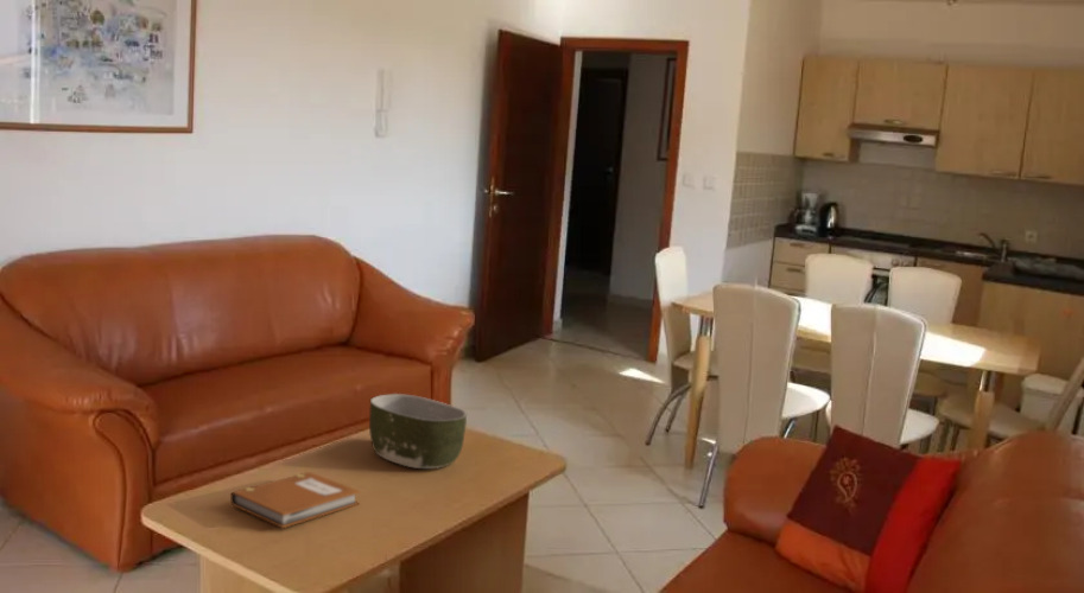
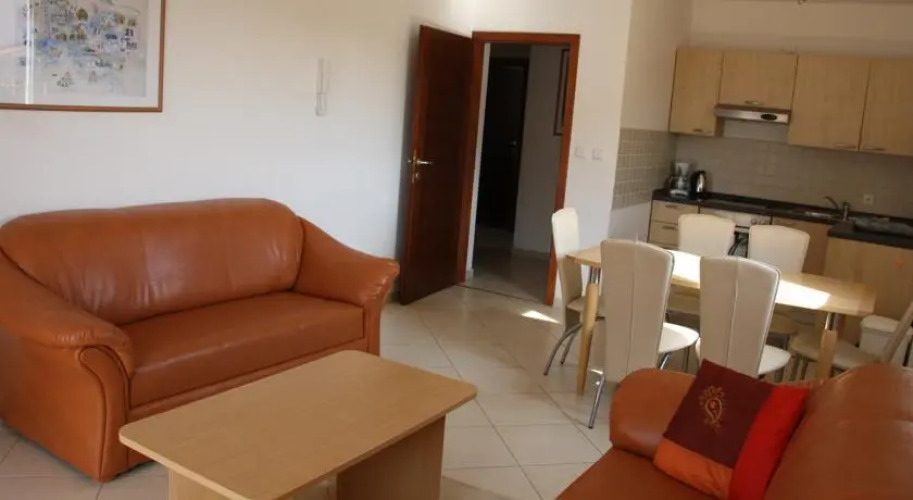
- bowl [368,393,468,470]
- notebook [229,471,361,529]
